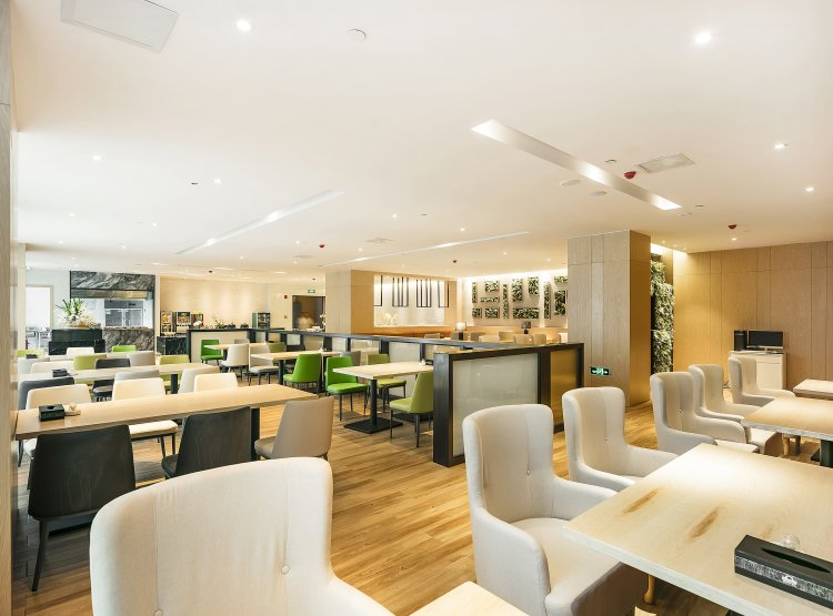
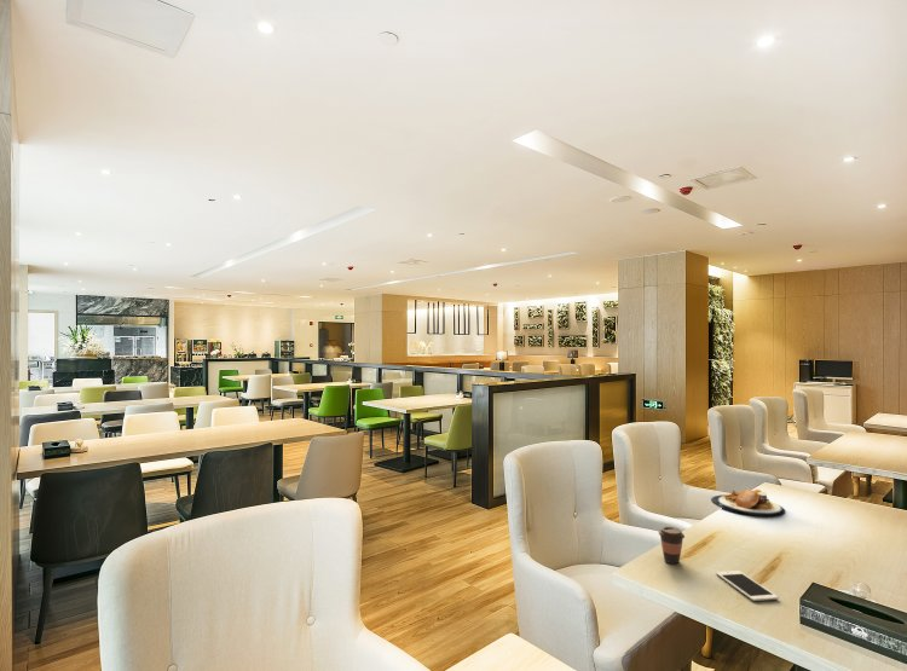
+ coffee cup [658,526,686,565]
+ plate [710,488,786,517]
+ cell phone [715,569,779,602]
